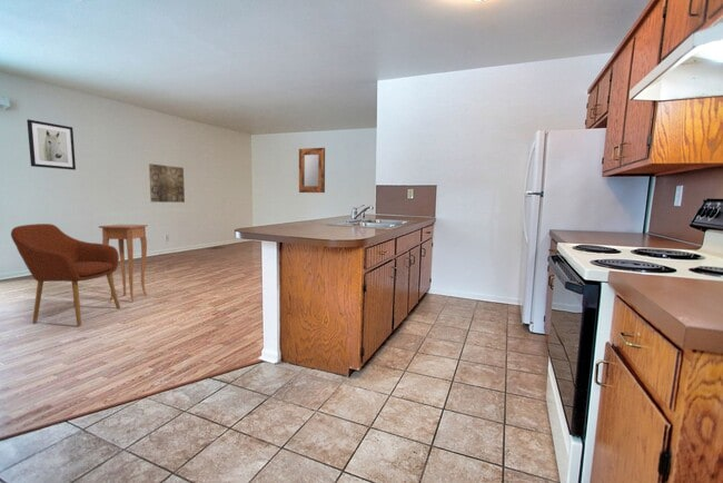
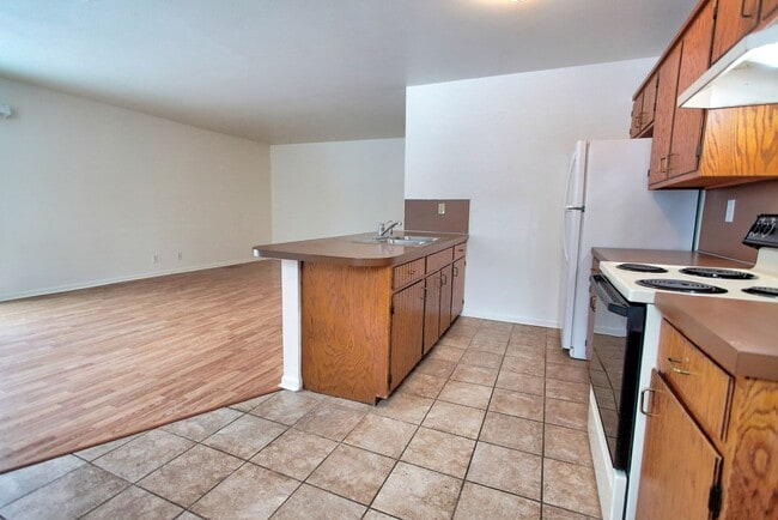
- wall art [148,162,186,204]
- wall art [26,118,77,171]
- home mirror [298,147,326,194]
- side table [98,224,149,303]
- armchair [10,223,121,327]
